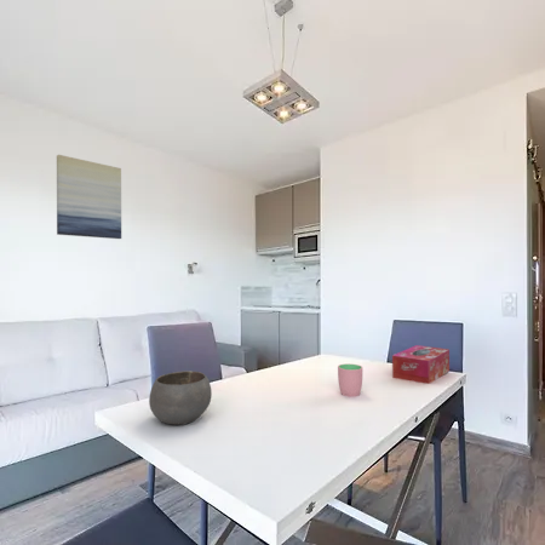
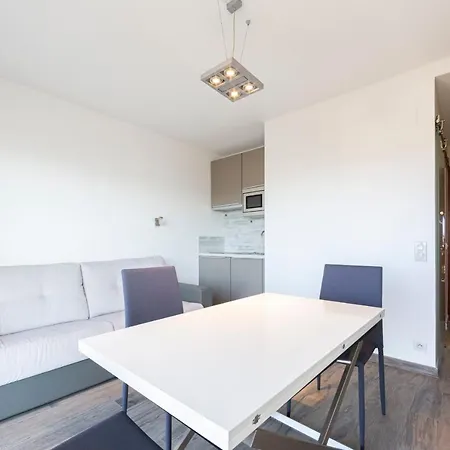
- tissue box [391,344,451,385]
- cup [337,362,363,397]
- wall art [56,154,122,240]
- bowl [148,369,213,426]
